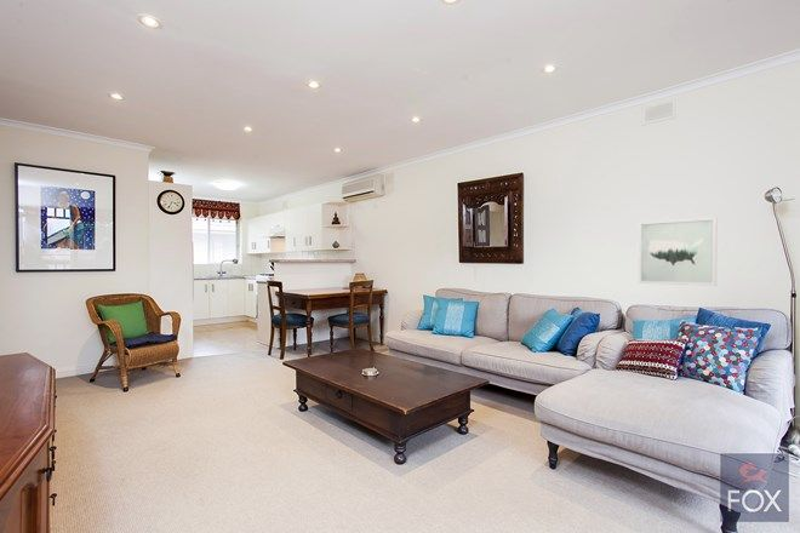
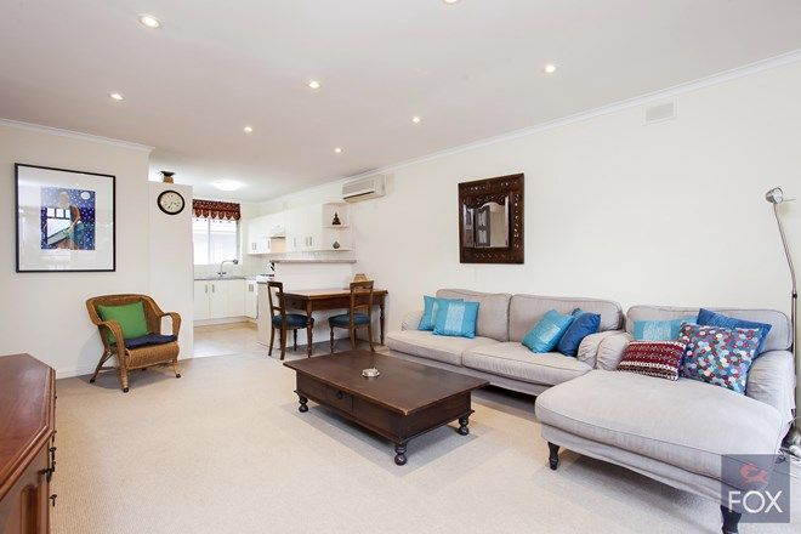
- wall art [638,216,719,287]
